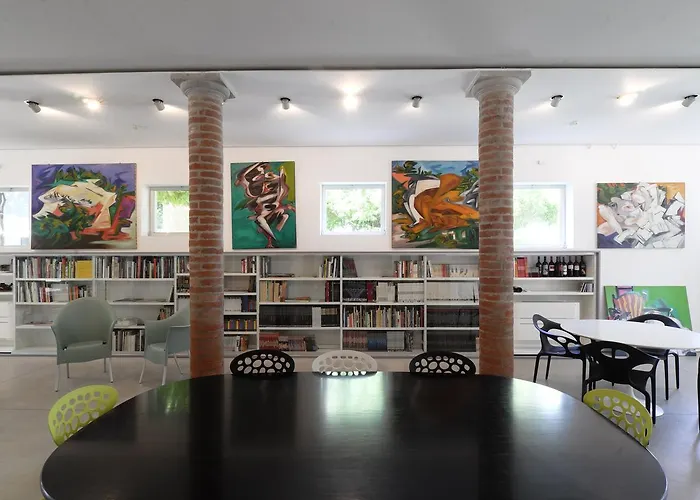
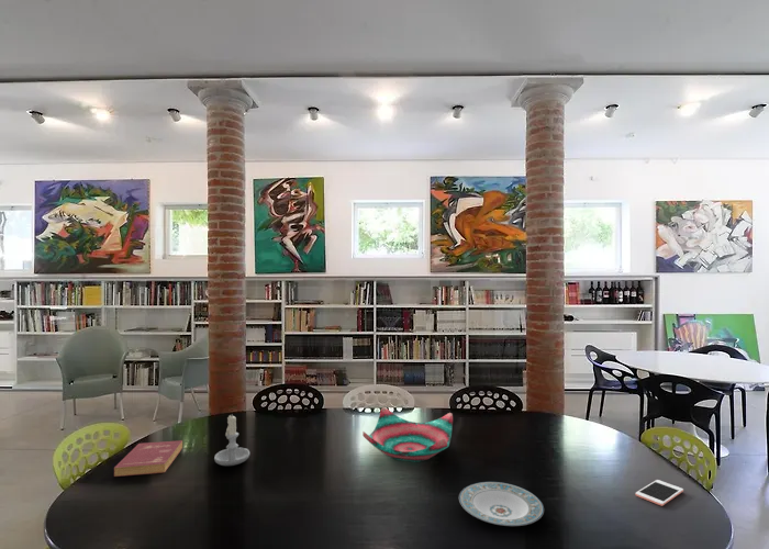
+ plate [458,481,545,527]
+ book [113,439,183,478]
+ decorative bowl [361,406,454,463]
+ cell phone [635,479,684,507]
+ candle [213,413,250,467]
